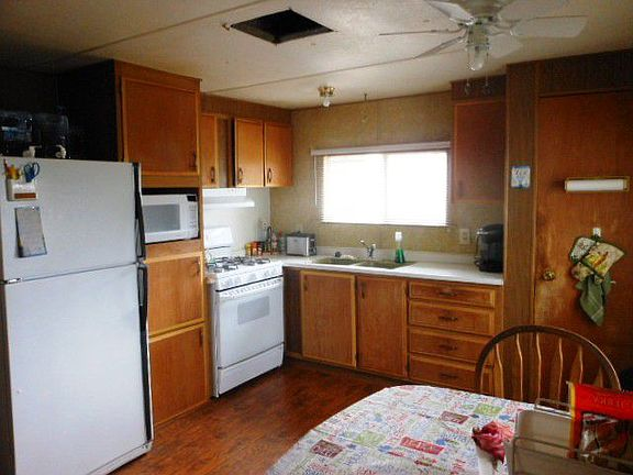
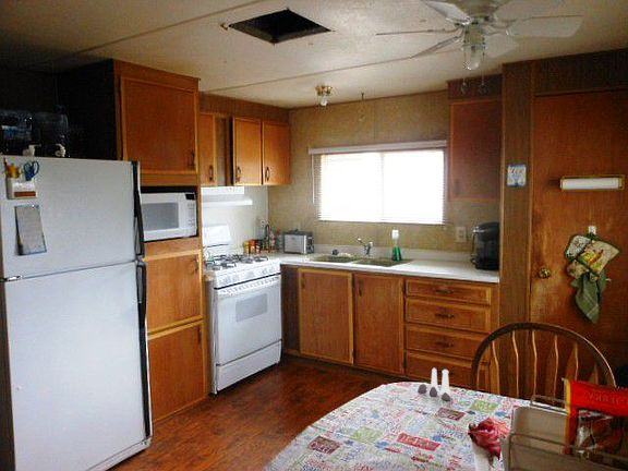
+ salt and pepper shaker set [416,367,452,401]
